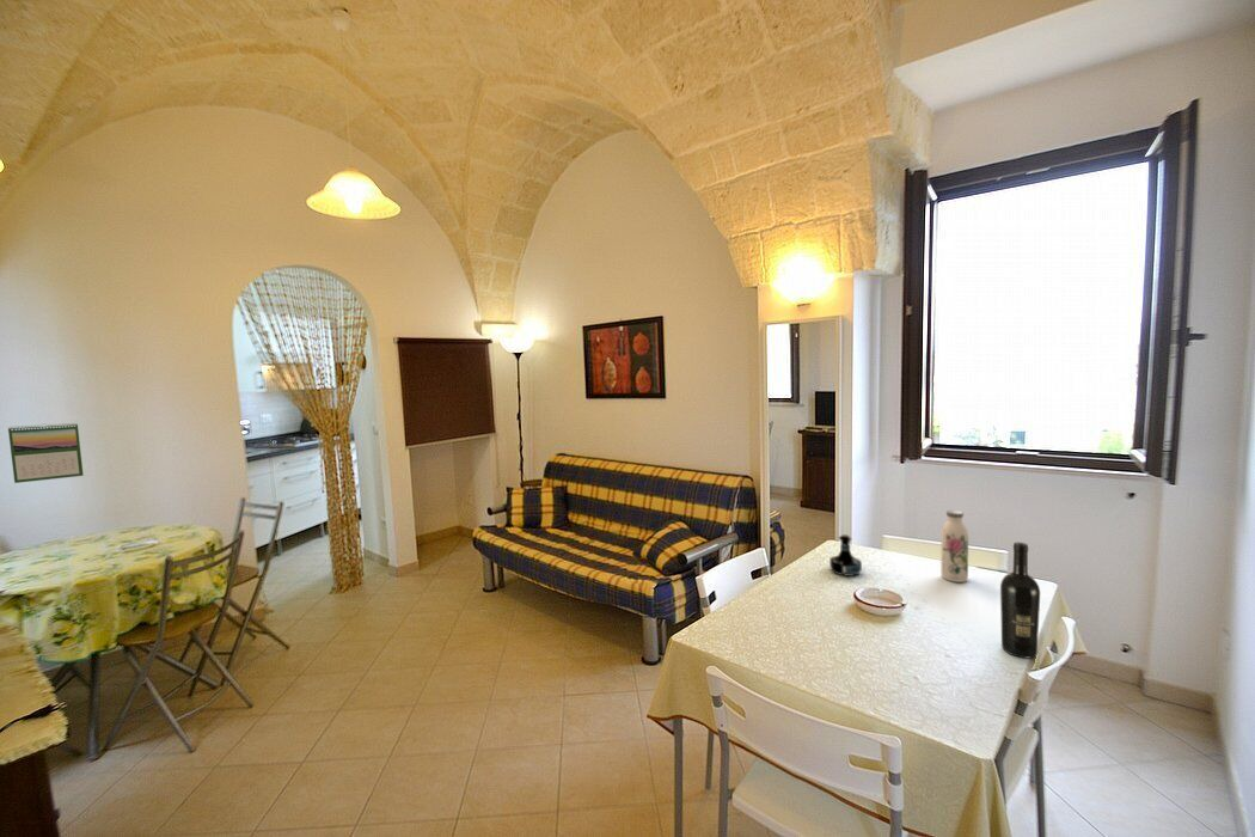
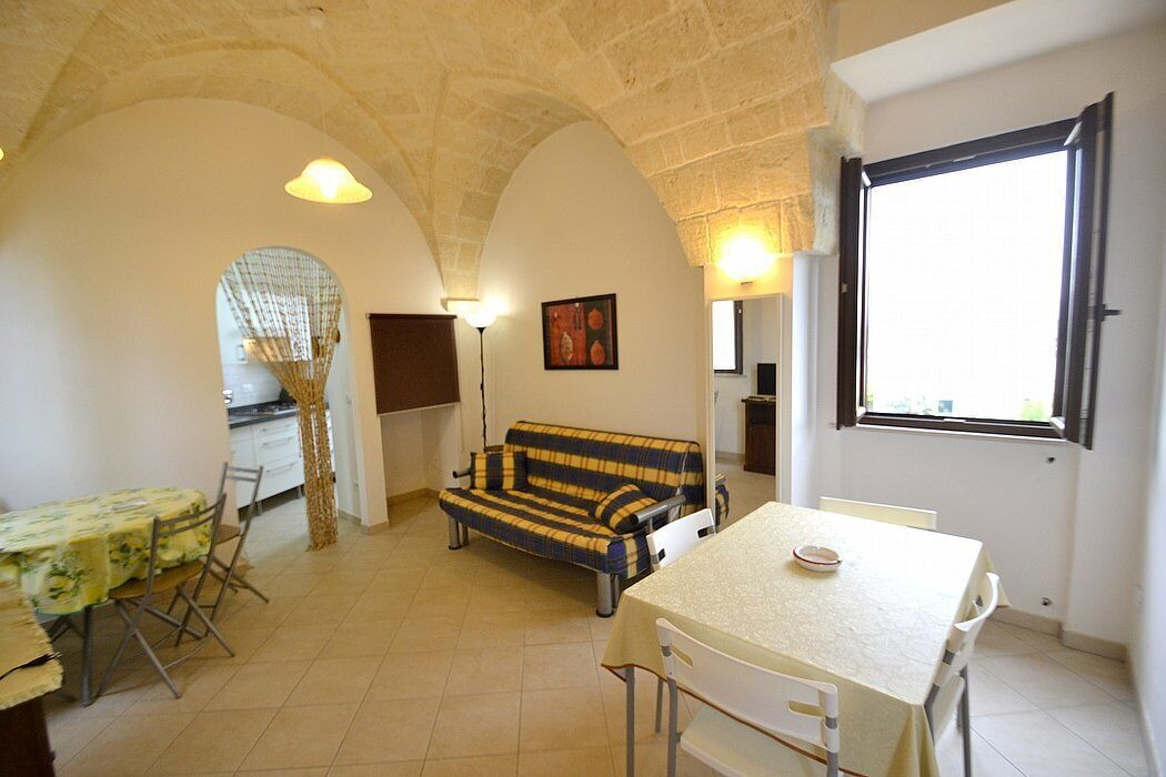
- calendar [7,422,85,484]
- water bottle [939,509,969,584]
- wine bottle [999,542,1041,659]
- tequila bottle [828,533,863,578]
